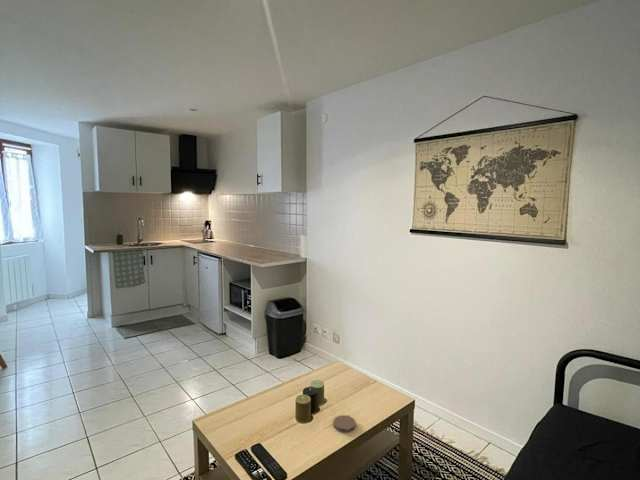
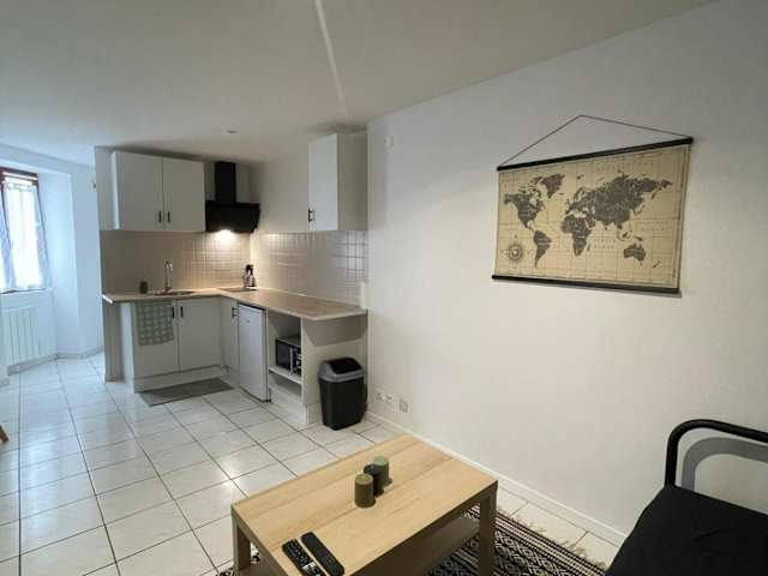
- coaster [332,414,357,433]
